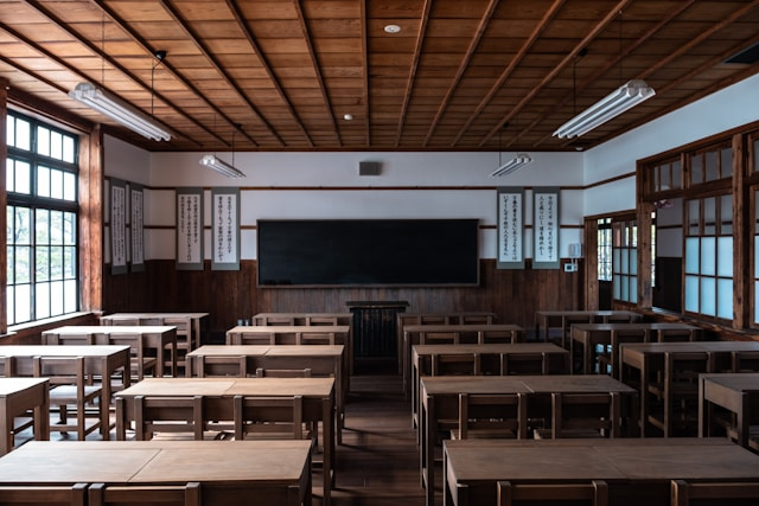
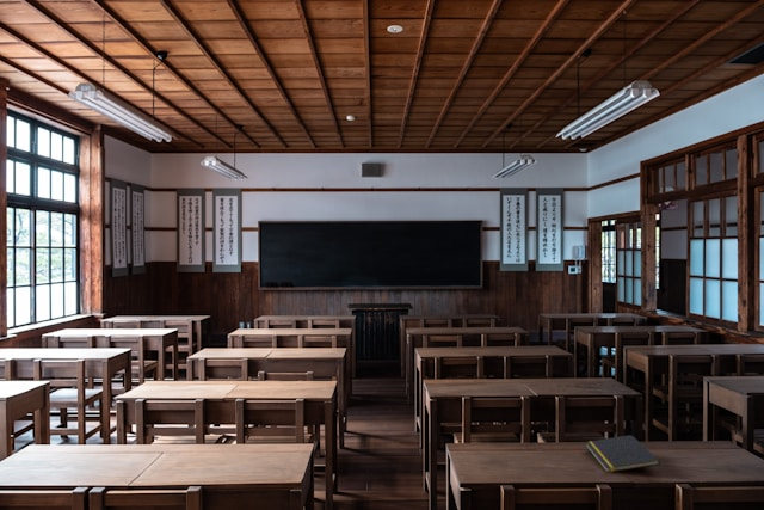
+ notepad [584,434,661,473]
